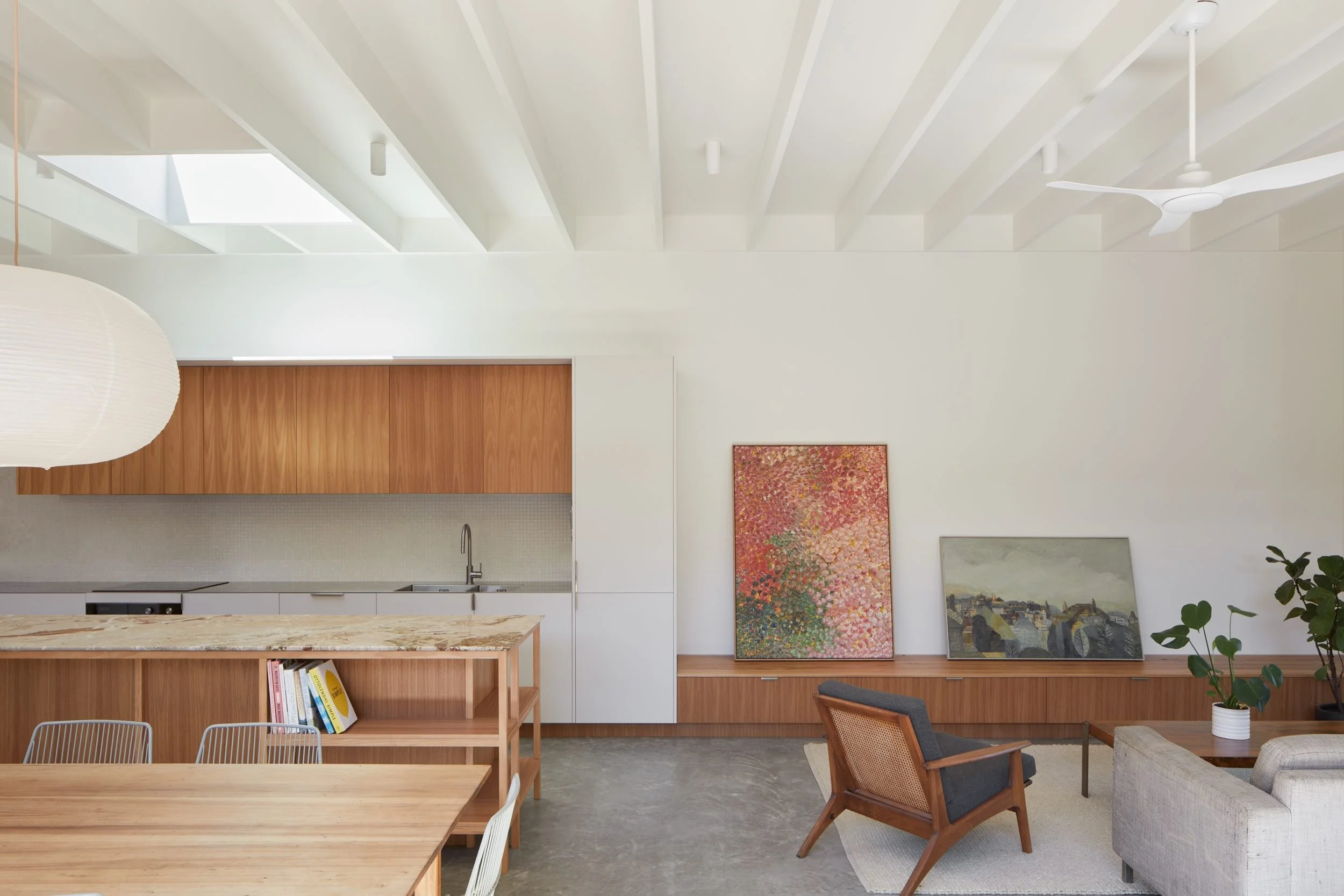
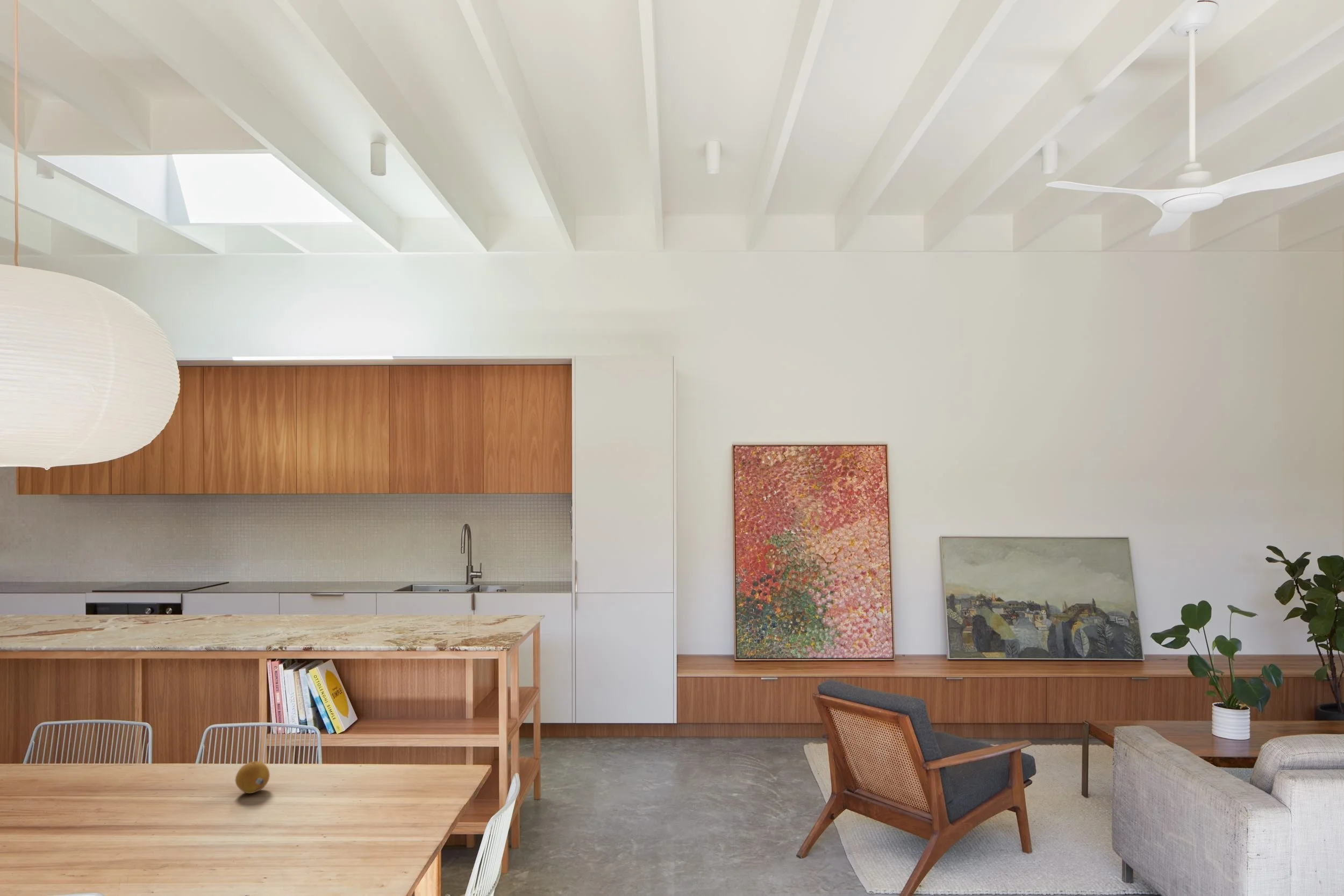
+ fruit [235,761,270,794]
